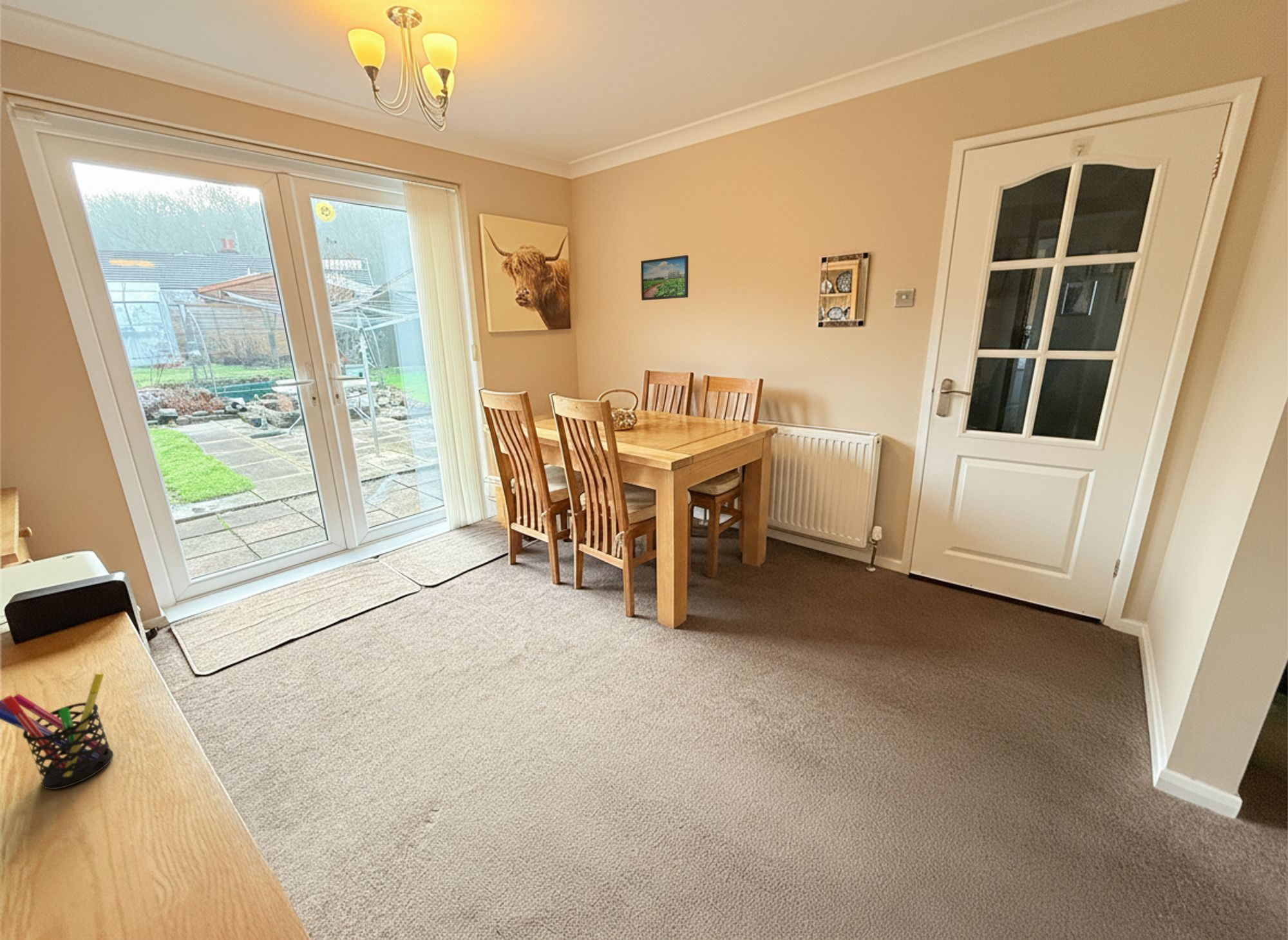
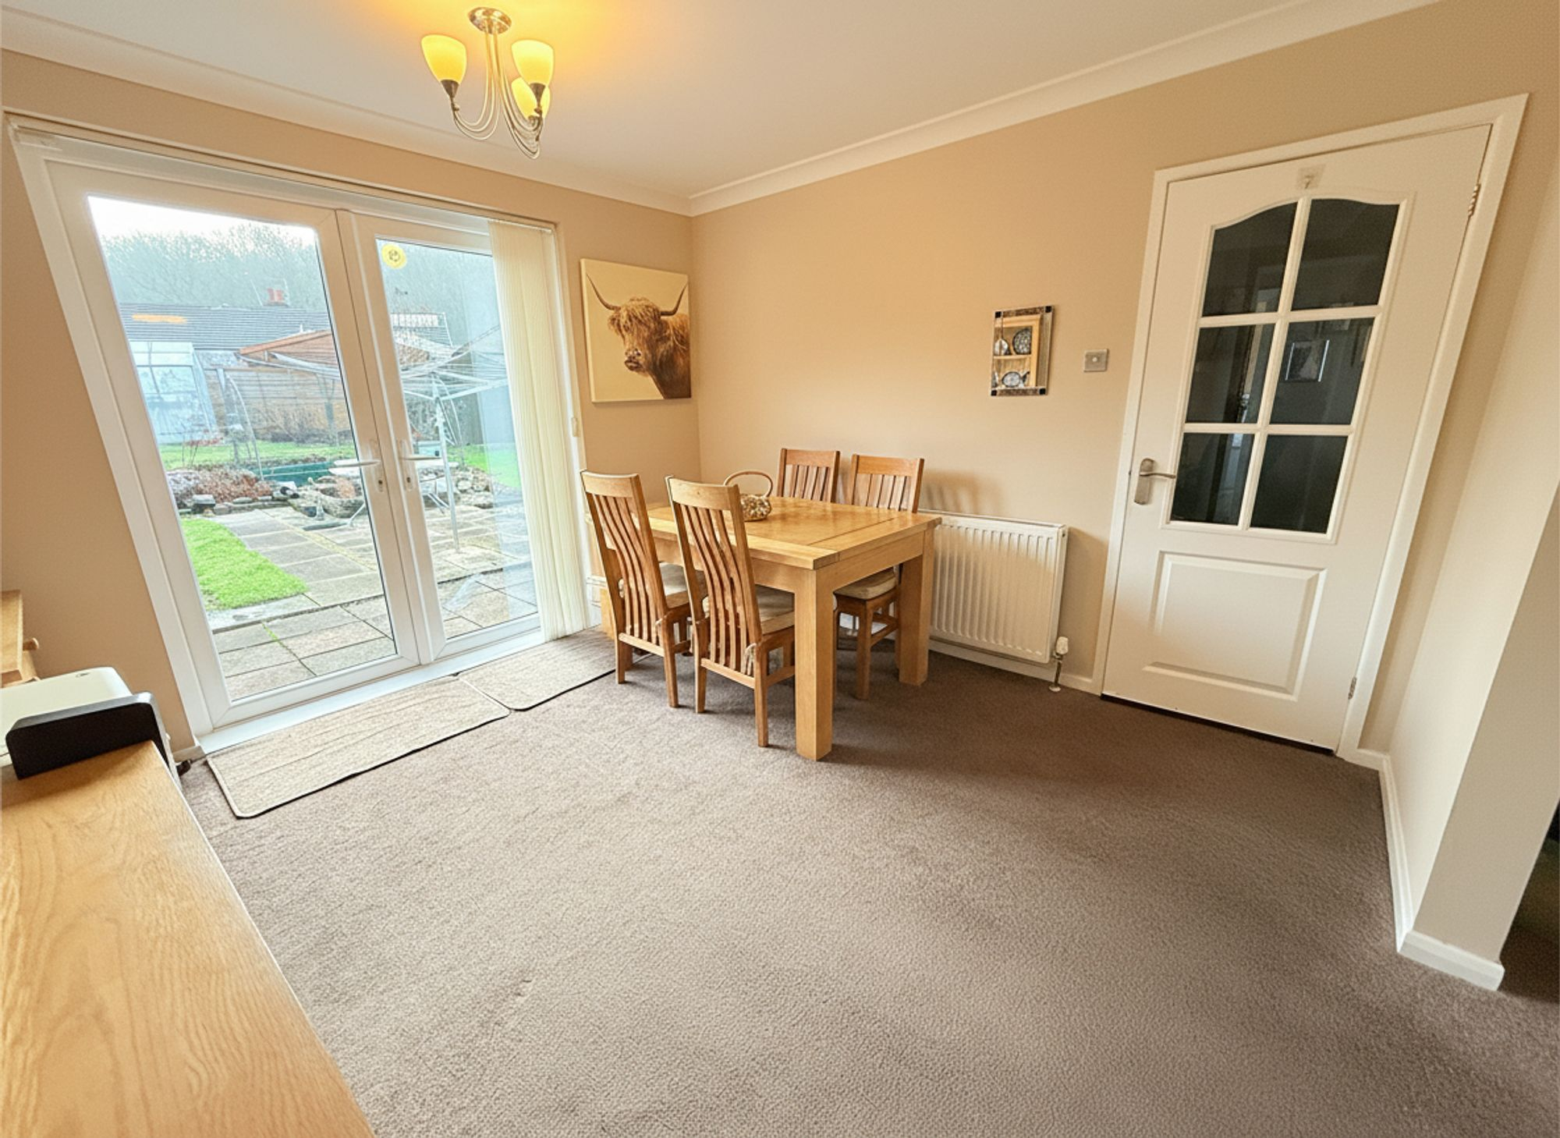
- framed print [640,254,689,301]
- pen holder [0,673,114,790]
